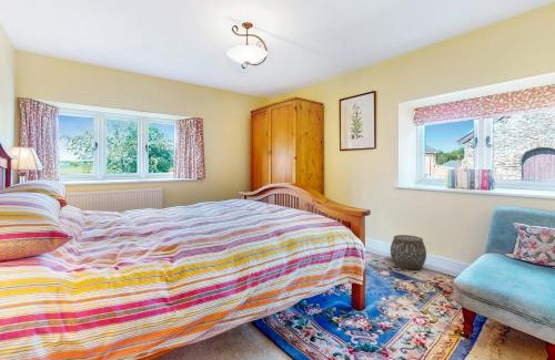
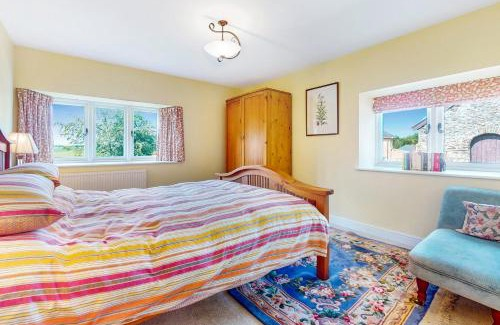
- woven basket [389,234,427,270]
